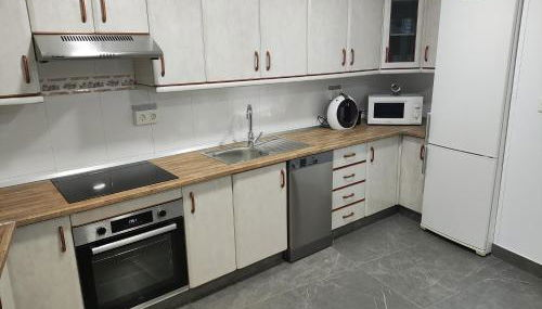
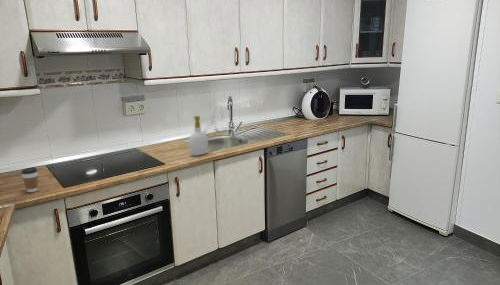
+ coffee cup [20,167,39,193]
+ soap bottle [187,115,209,157]
